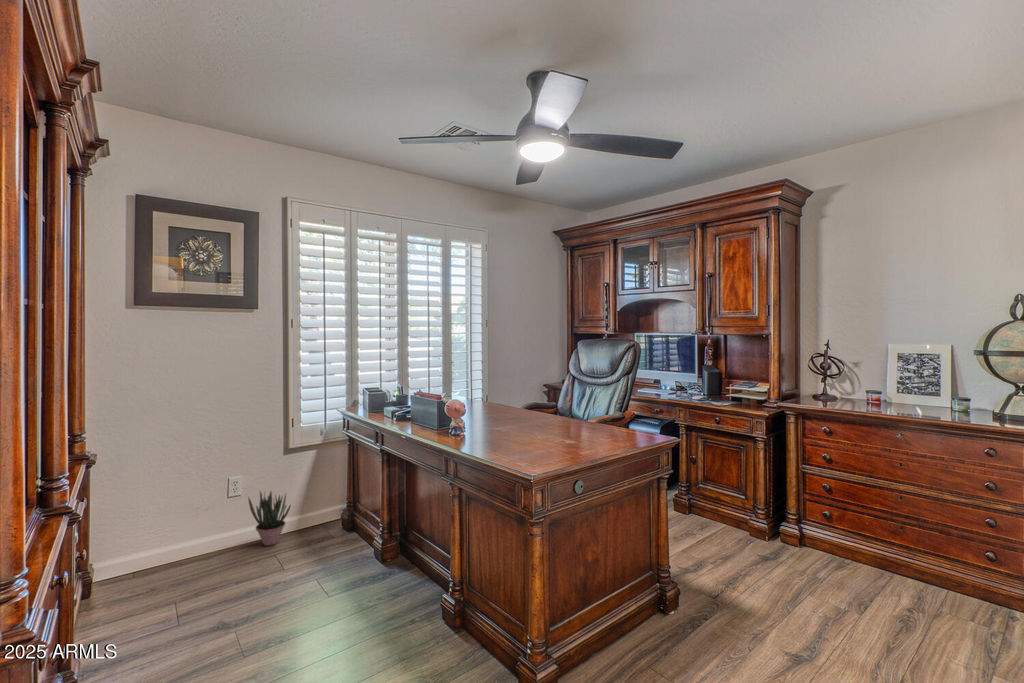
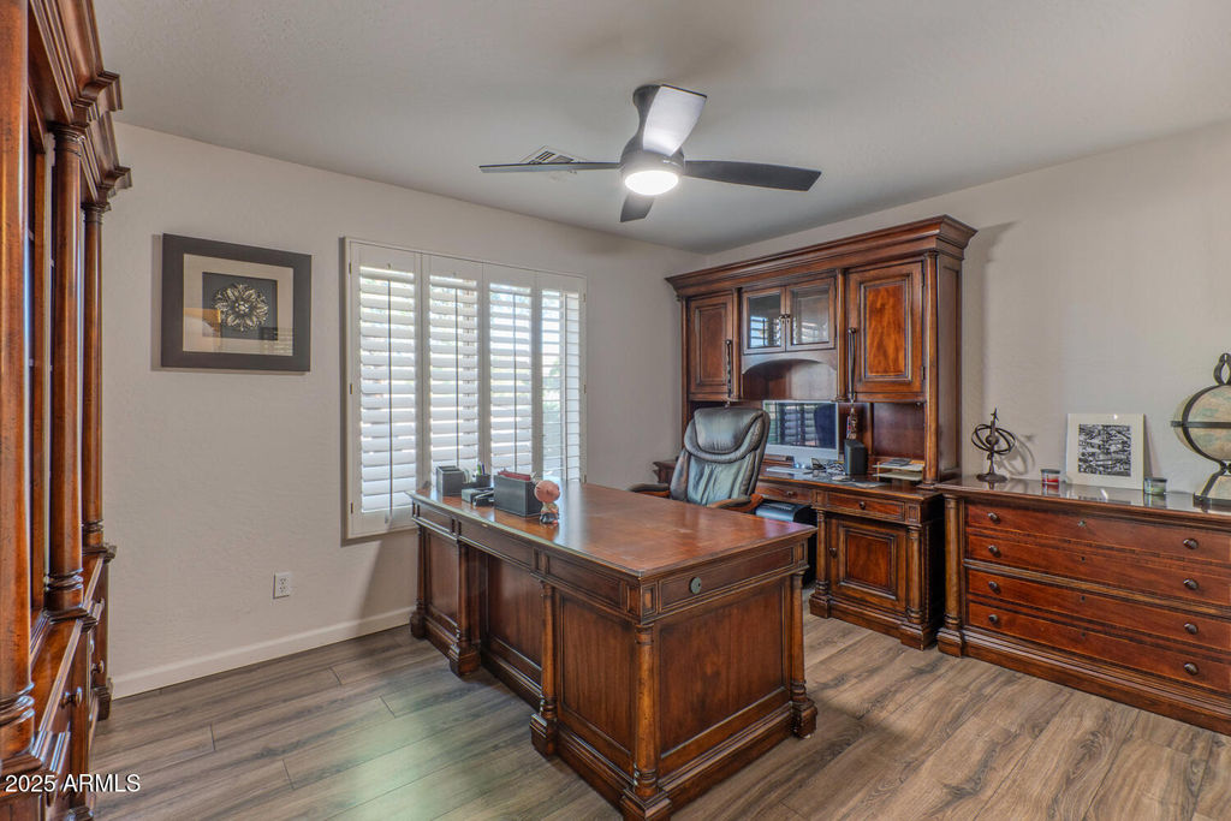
- potted plant [247,490,292,547]
